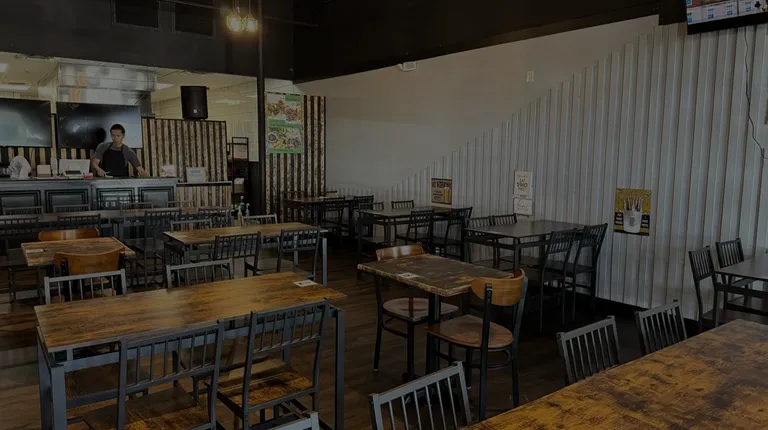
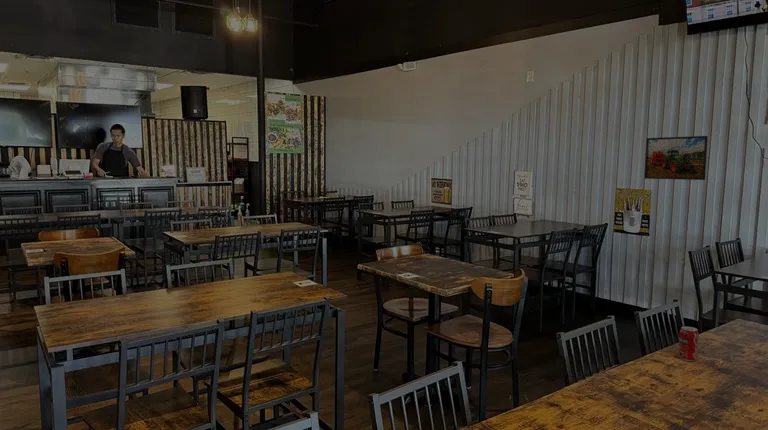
+ beverage can [678,326,700,362]
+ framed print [643,135,709,181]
